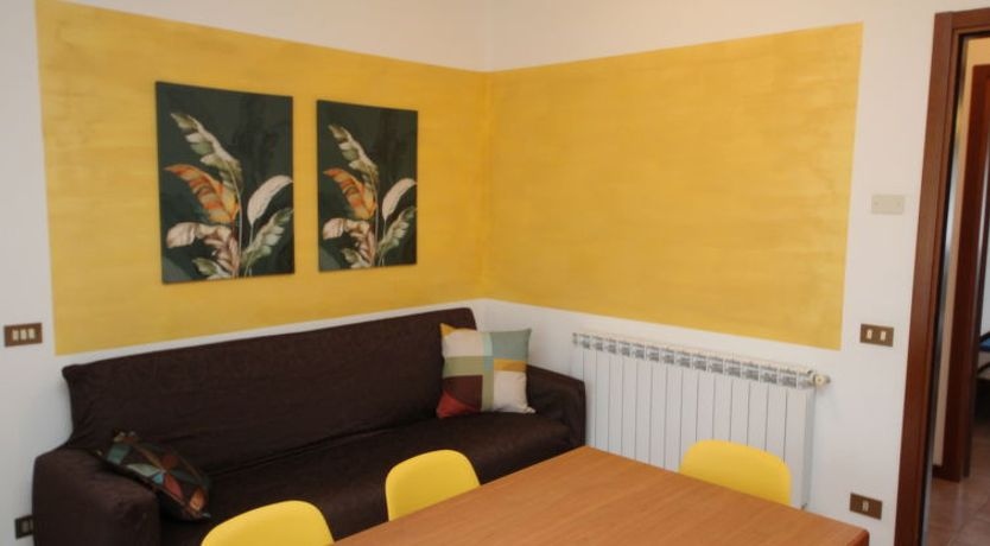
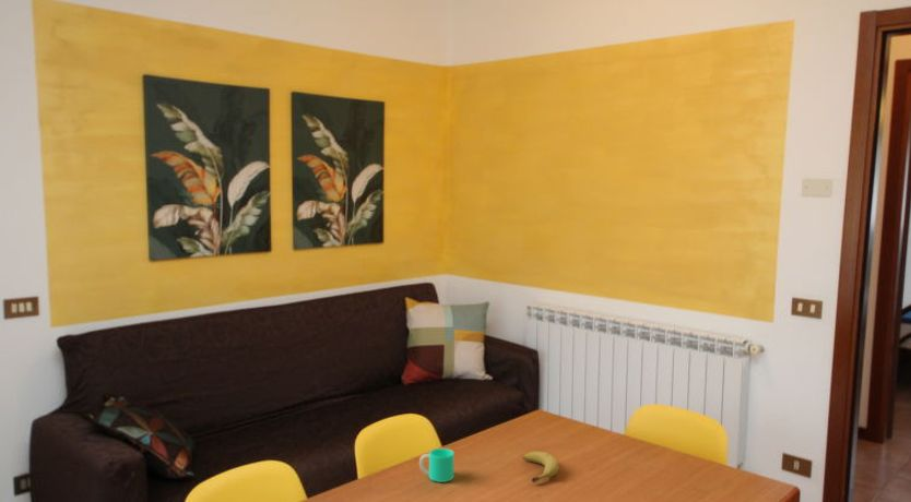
+ cup [418,447,456,483]
+ fruit [521,451,559,483]
